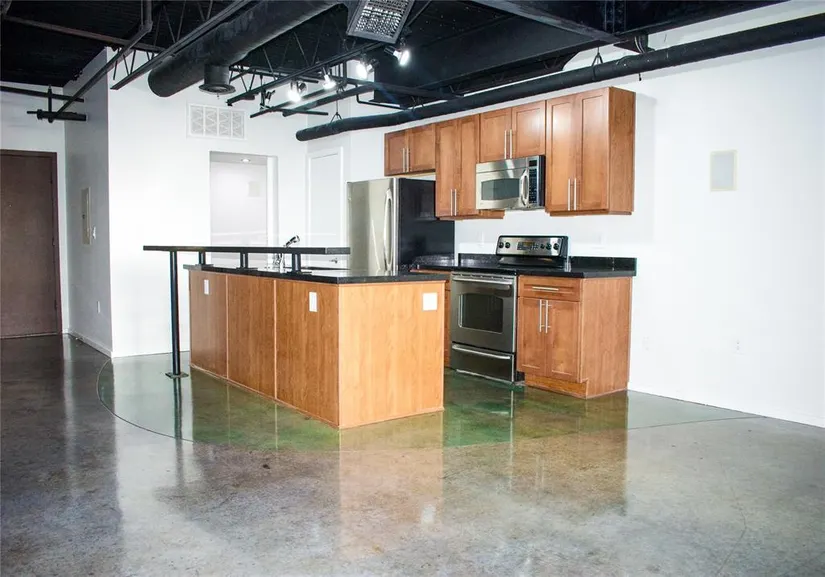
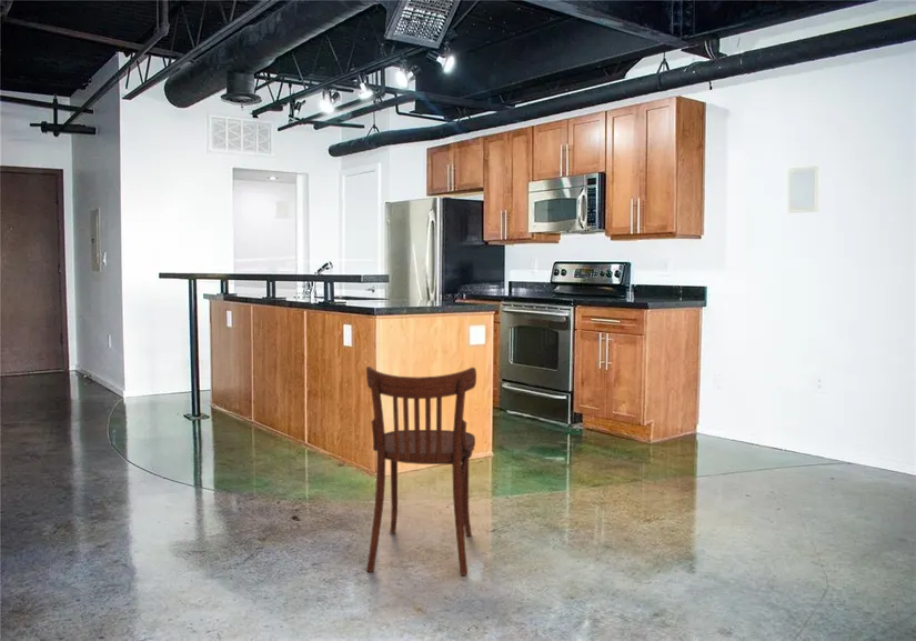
+ dining chair [365,365,477,577]
